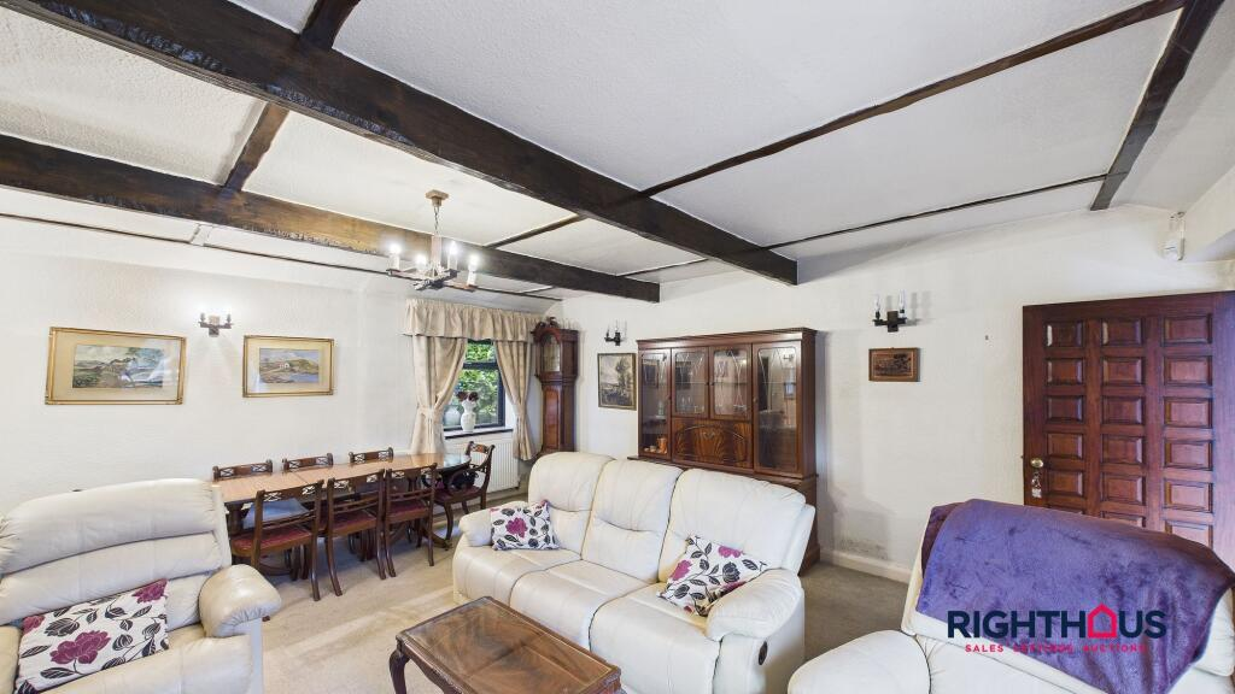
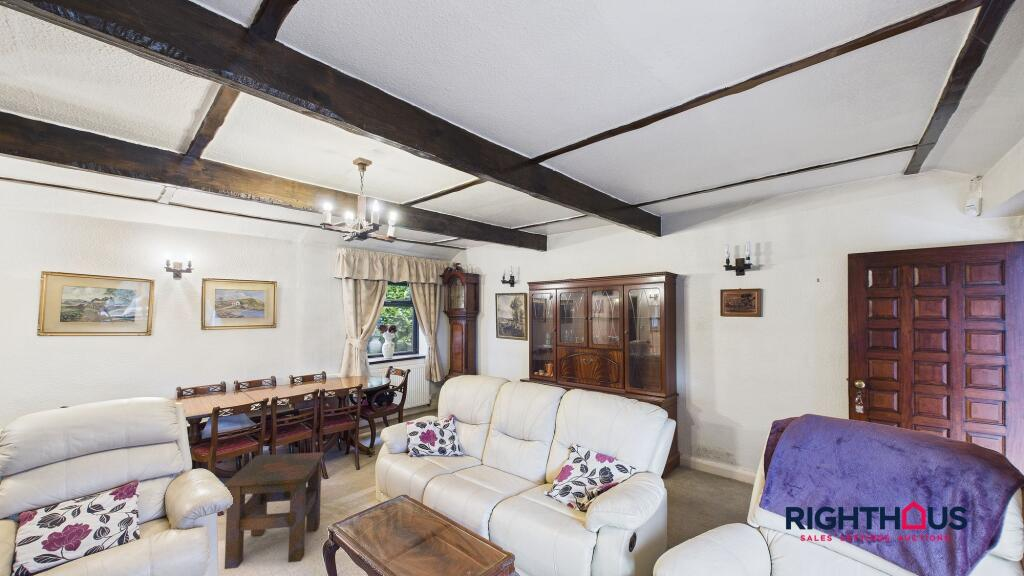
+ side table [224,451,325,570]
